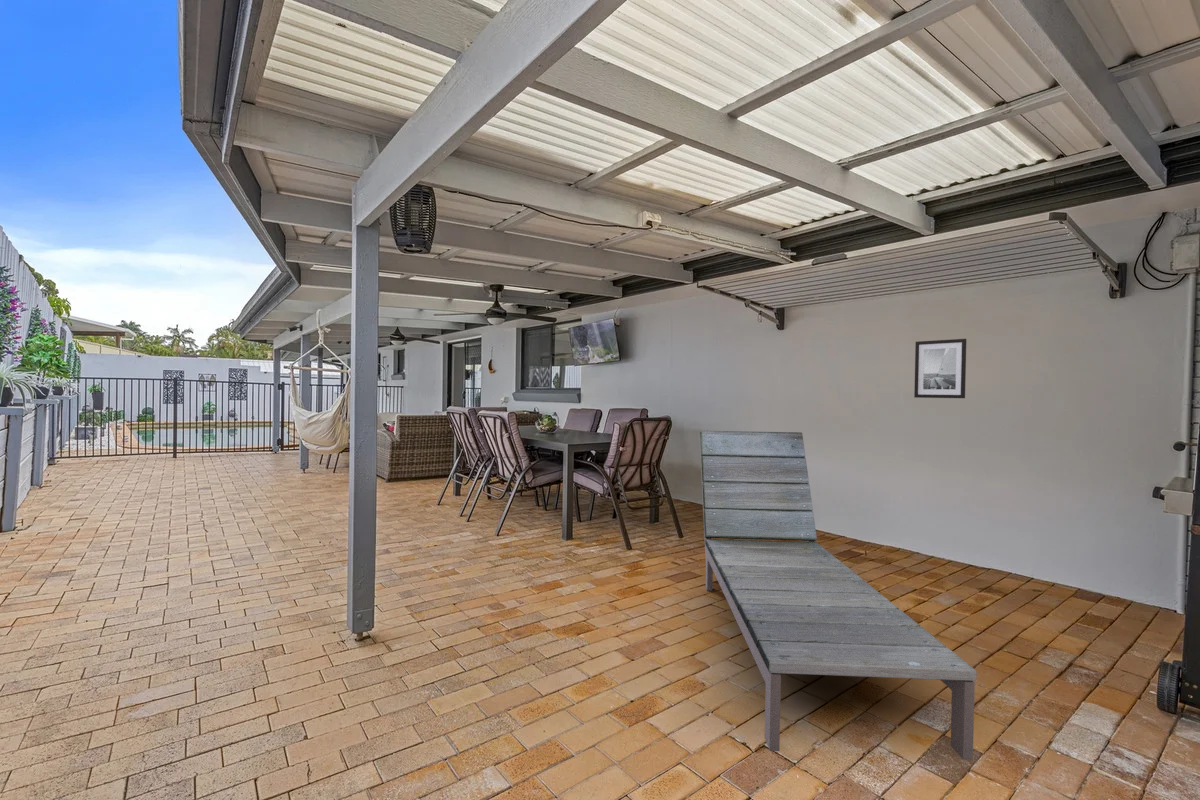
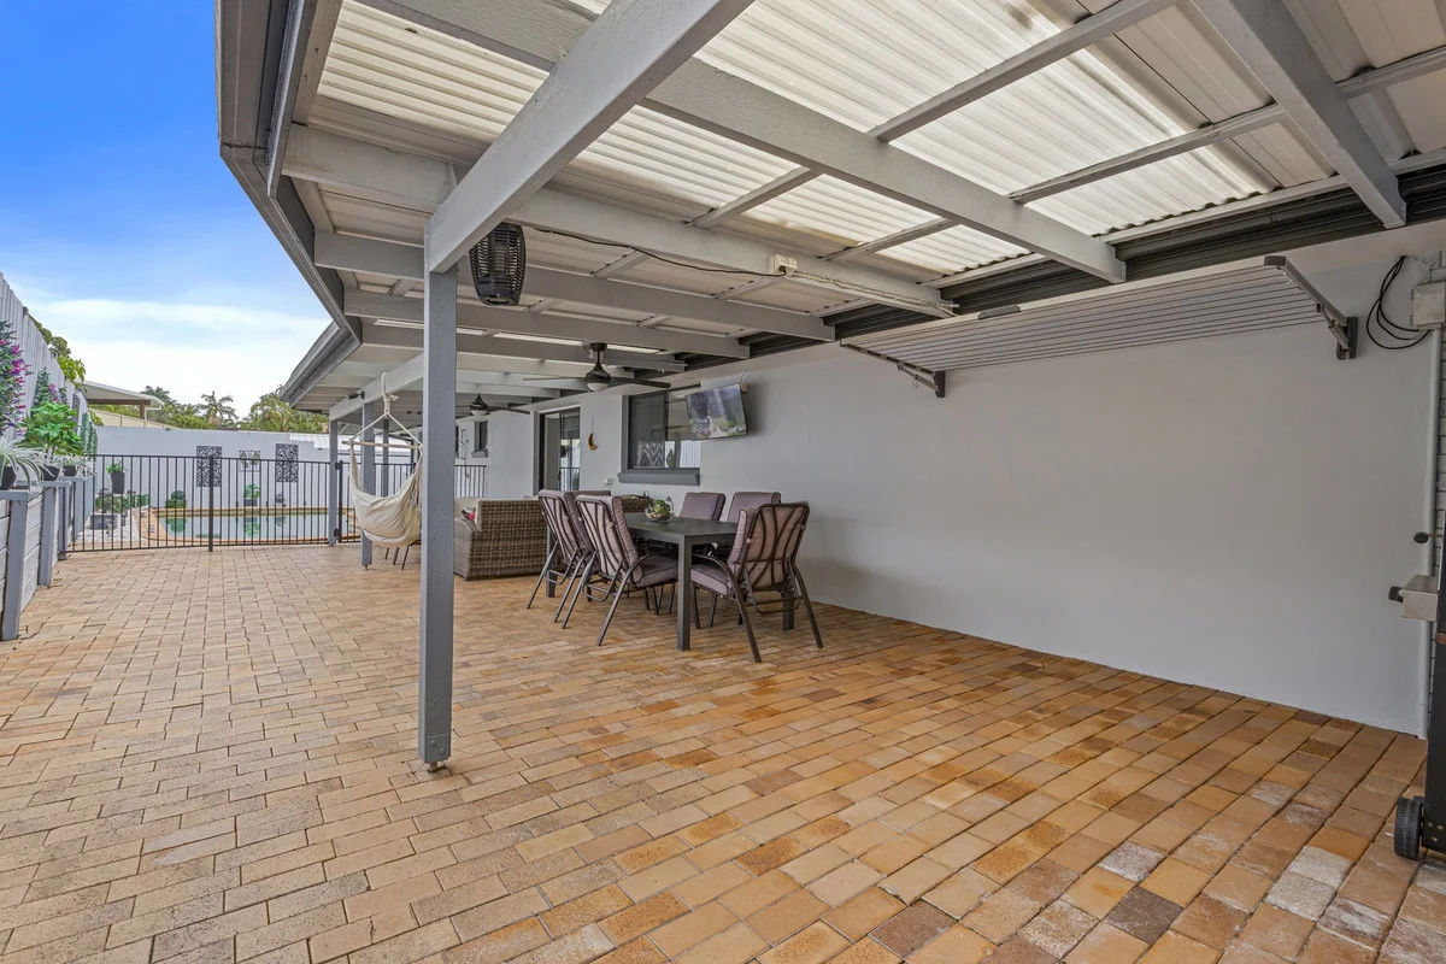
- lounge chair [699,430,978,761]
- wall art [913,338,967,399]
